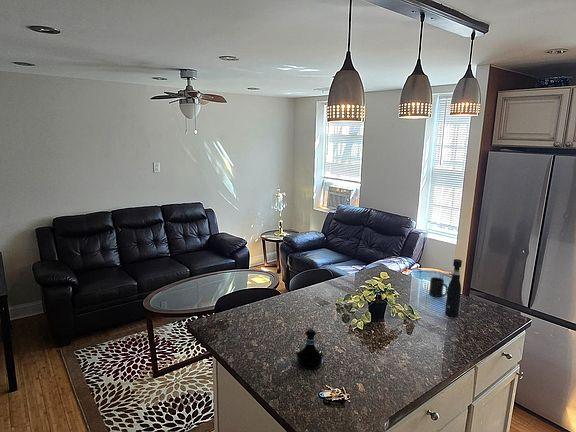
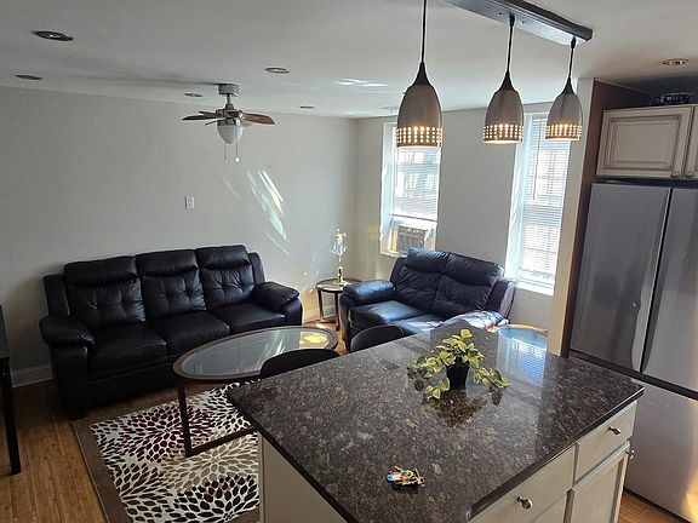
- mug [428,276,448,298]
- tequila bottle [295,328,325,370]
- pepper grinder [444,258,463,318]
